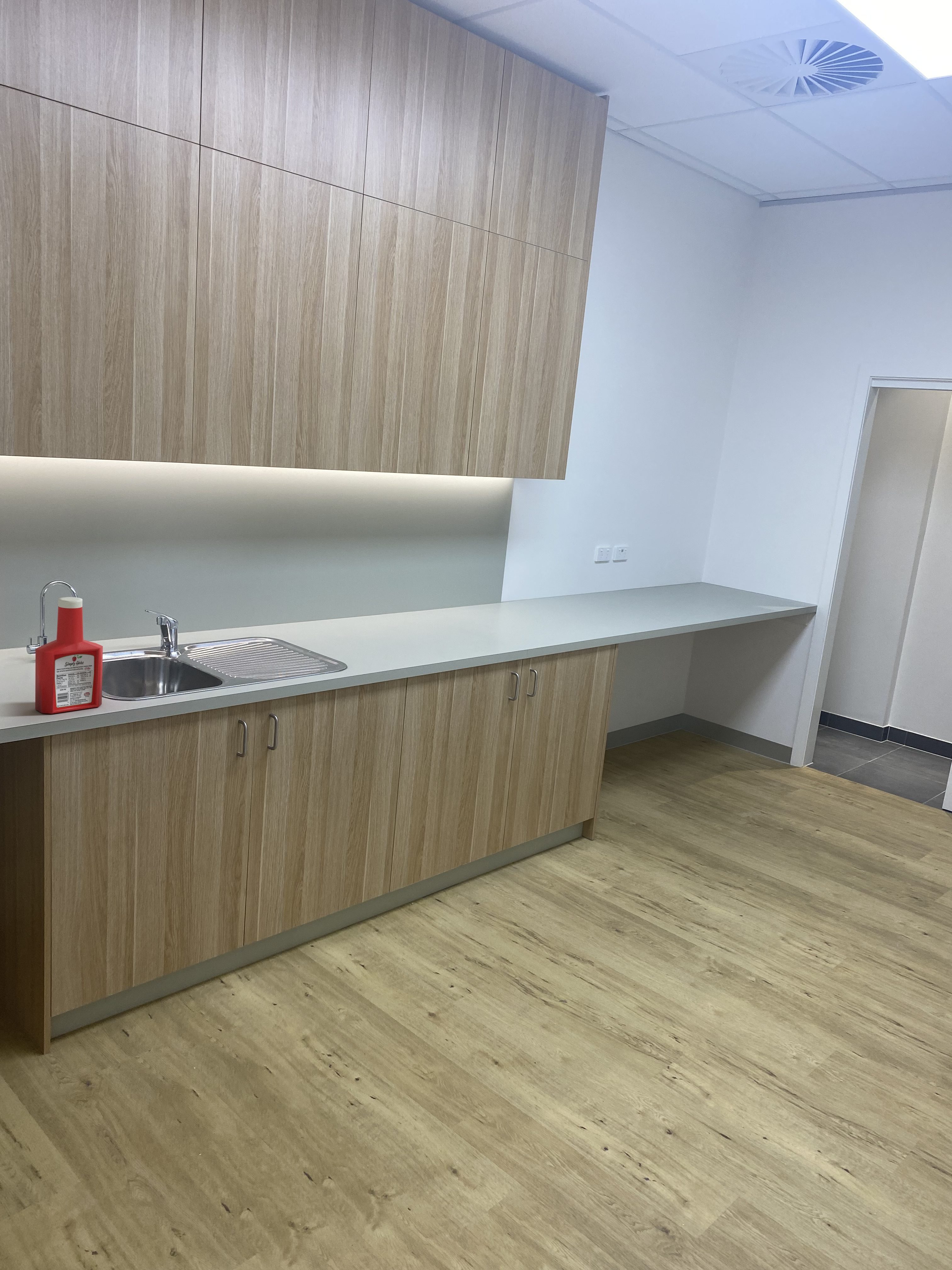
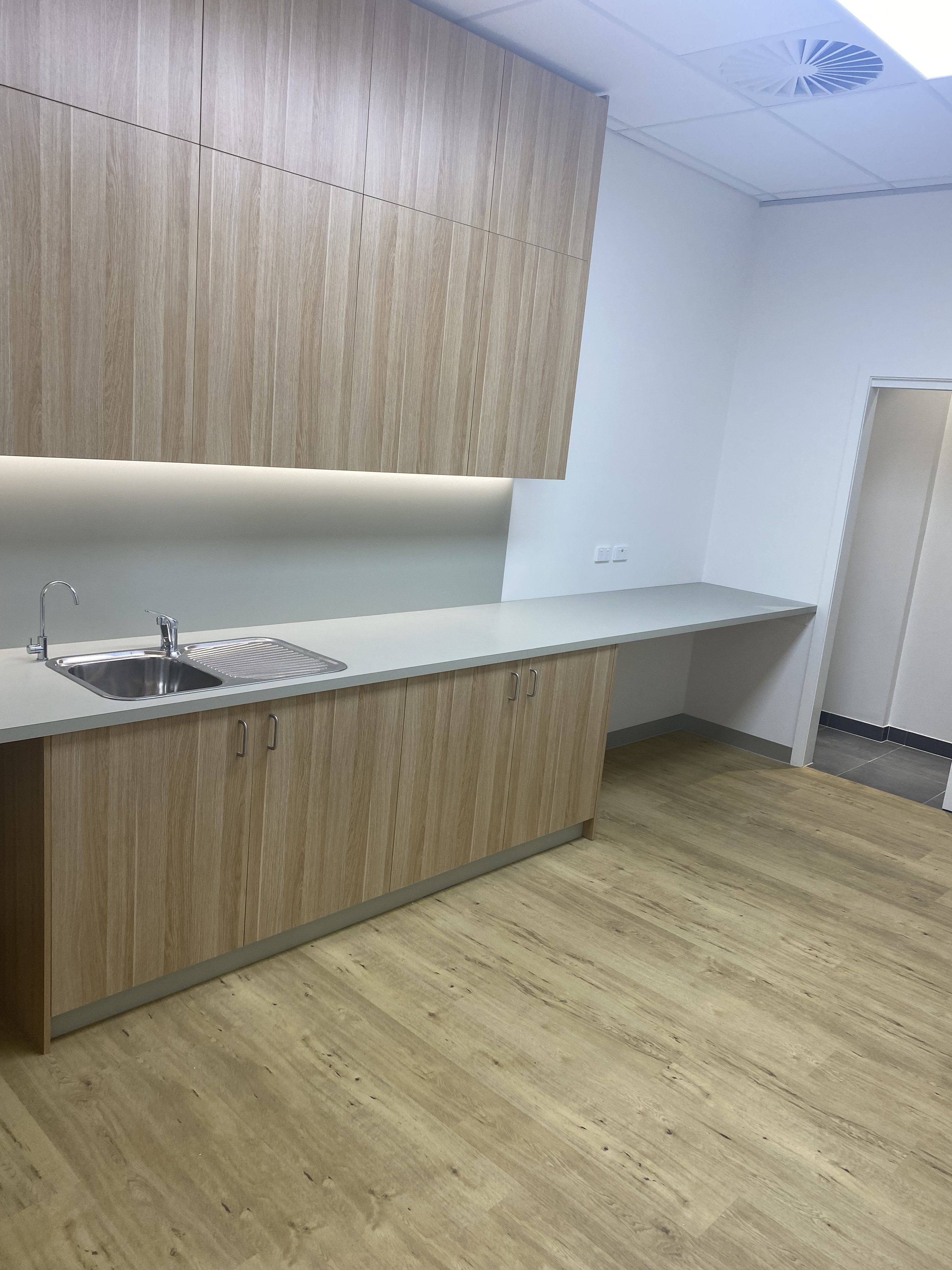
- soap bottle [35,597,103,714]
